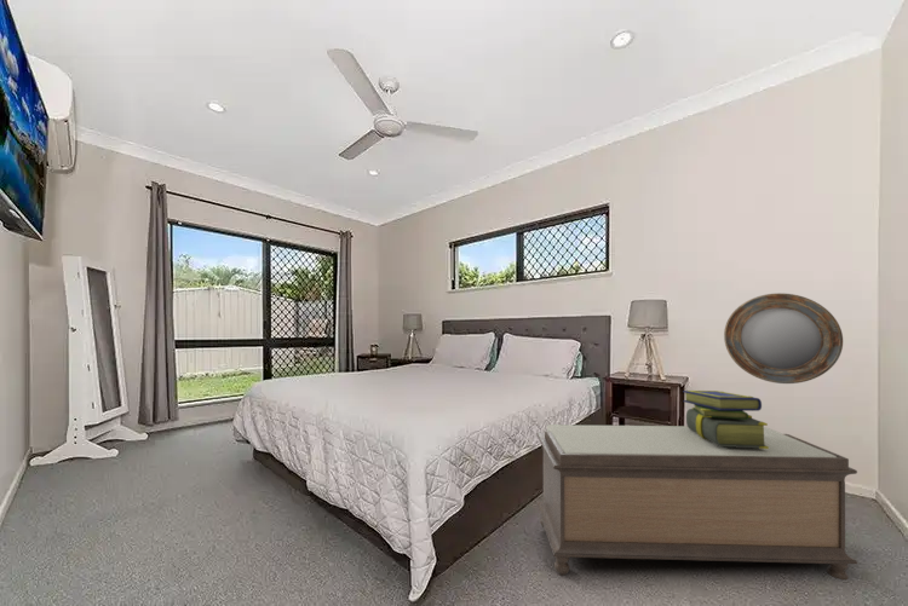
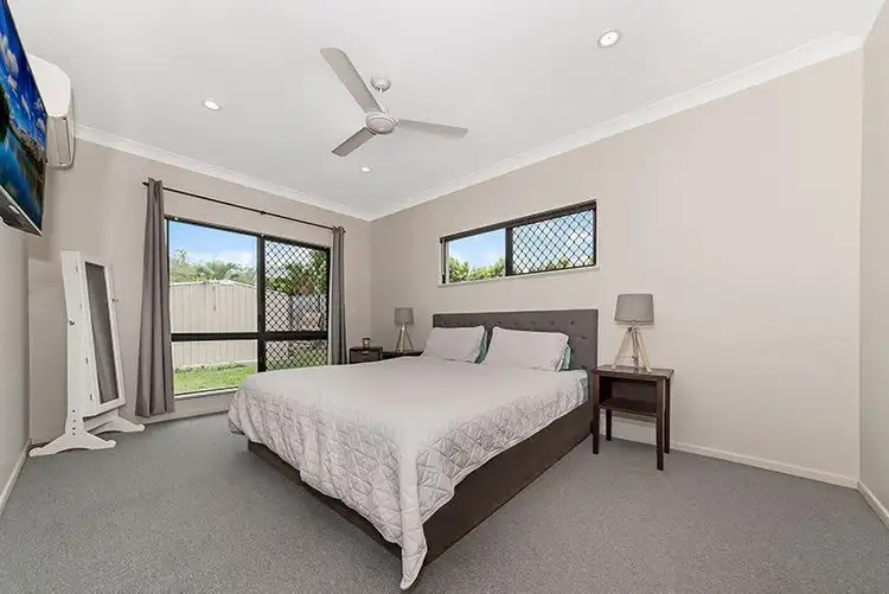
- stack of books [682,389,769,449]
- bench [535,423,858,581]
- home mirror [723,293,844,385]
